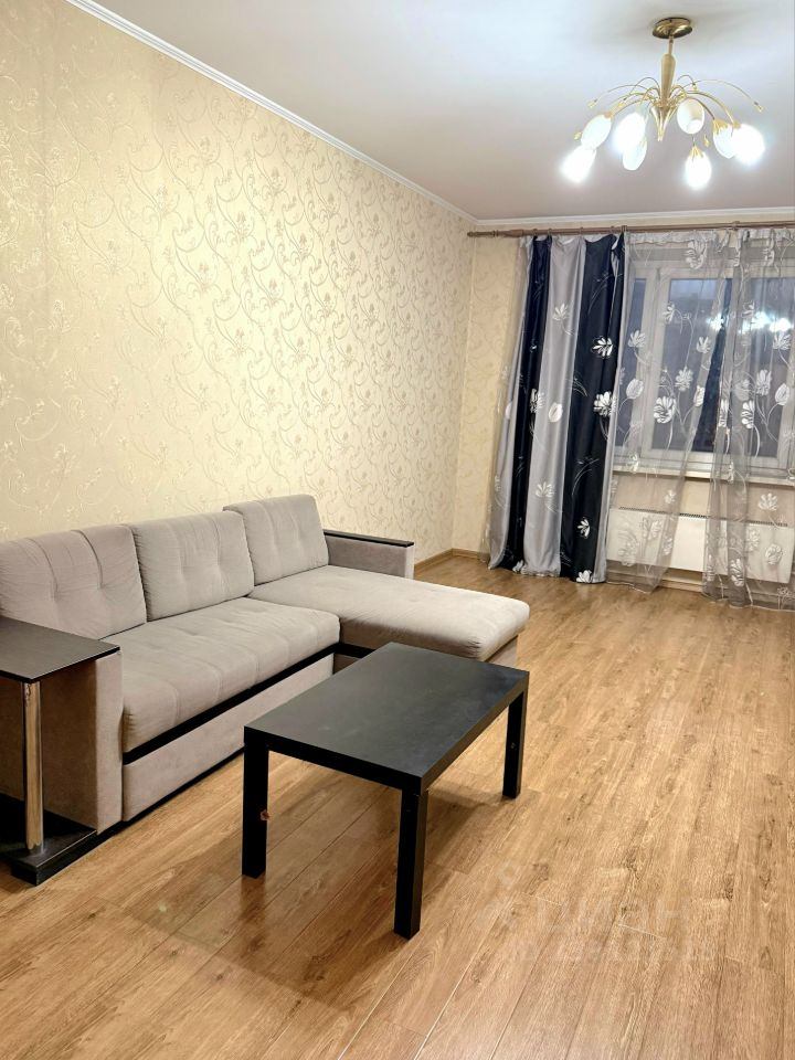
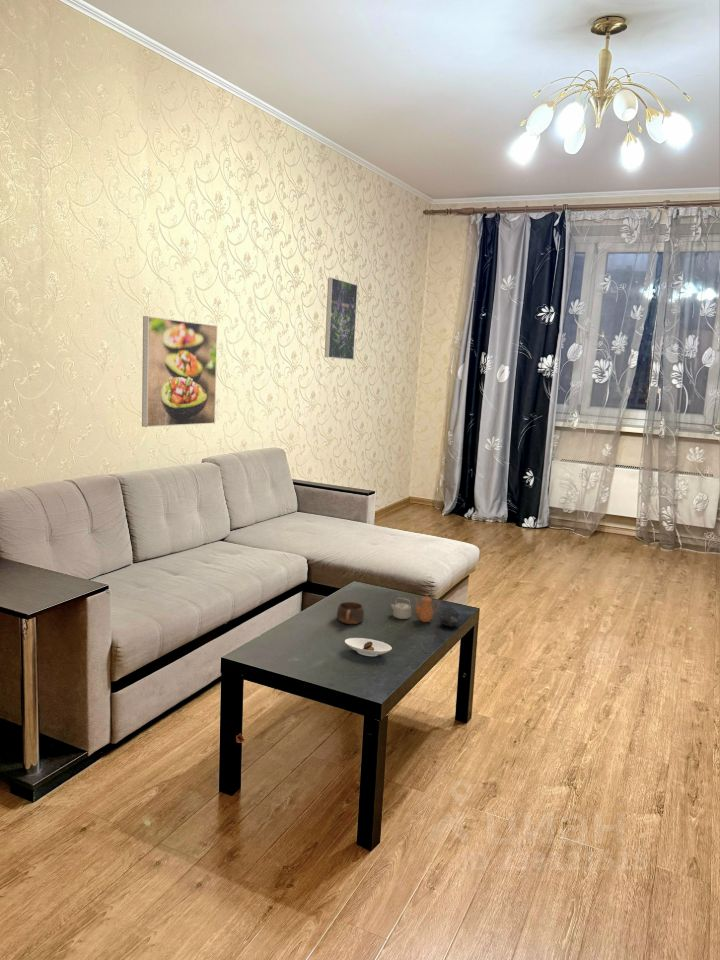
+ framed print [324,277,358,361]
+ cup [336,601,365,625]
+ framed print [141,315,218,428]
+ teapot [390,594,460,628]
+ saucer [344,637,393,657]
